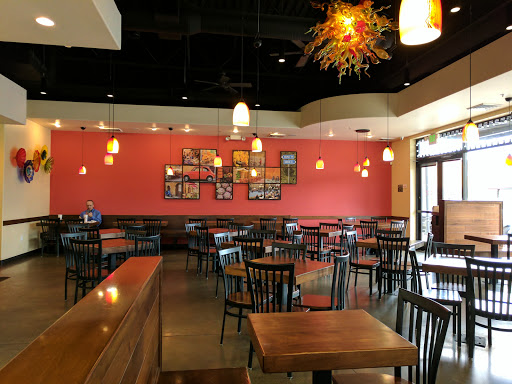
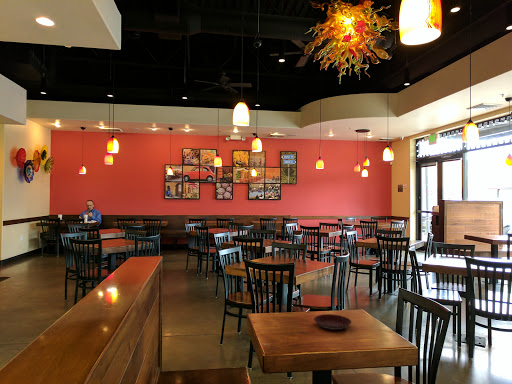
+ plate [313,313,352,331]
